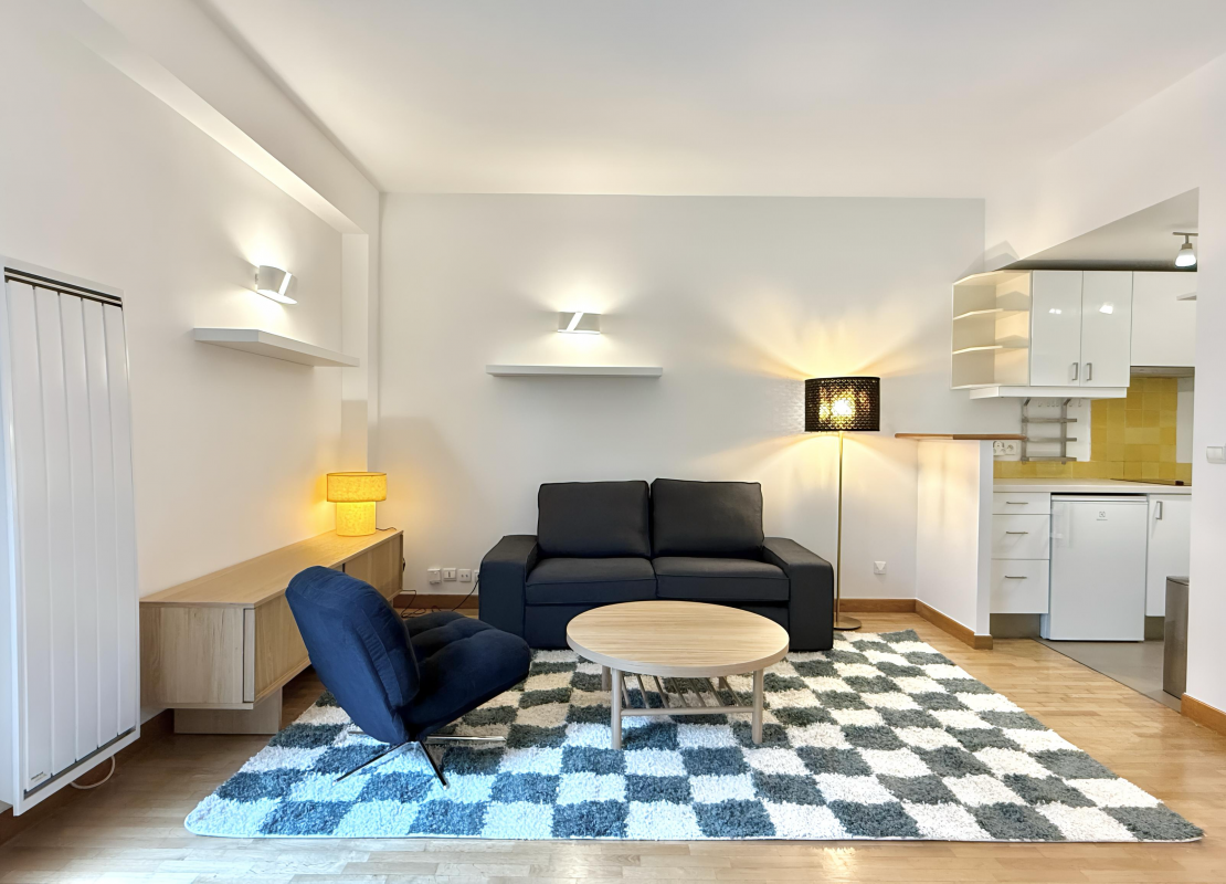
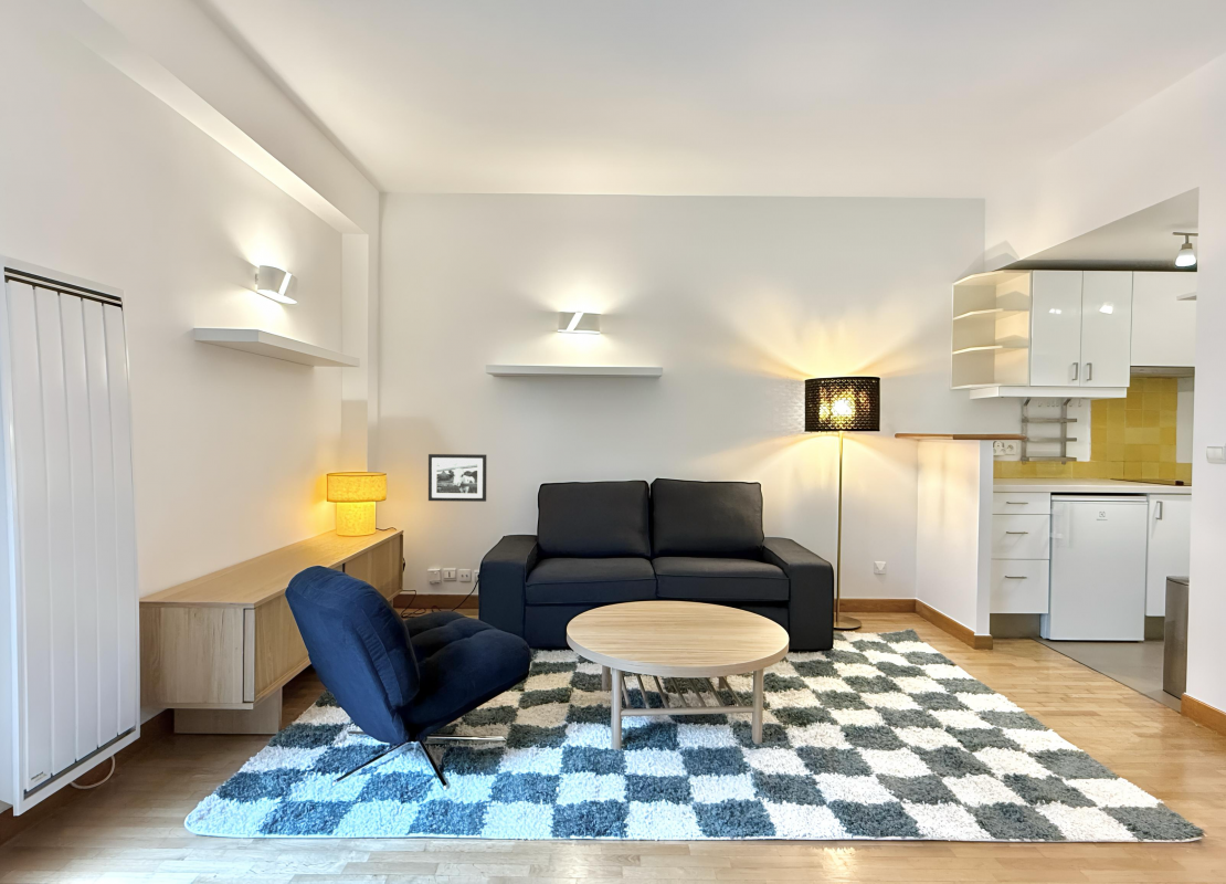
+ picture frame [427,453,487,503]
